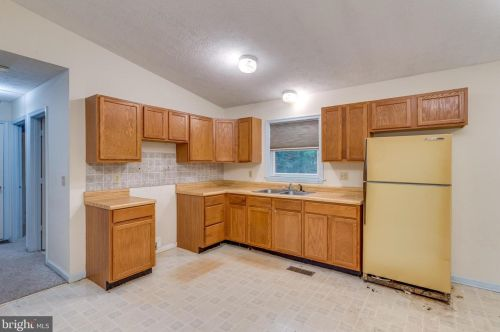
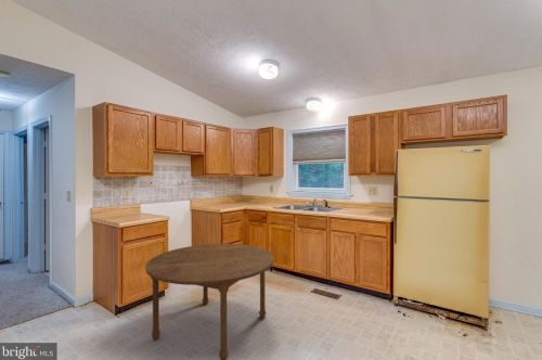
+ dining table [145,243,274,360]
